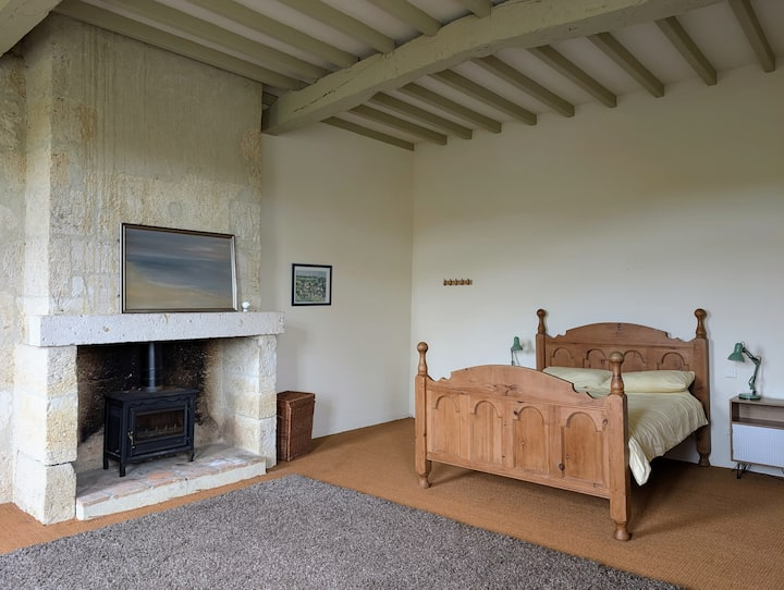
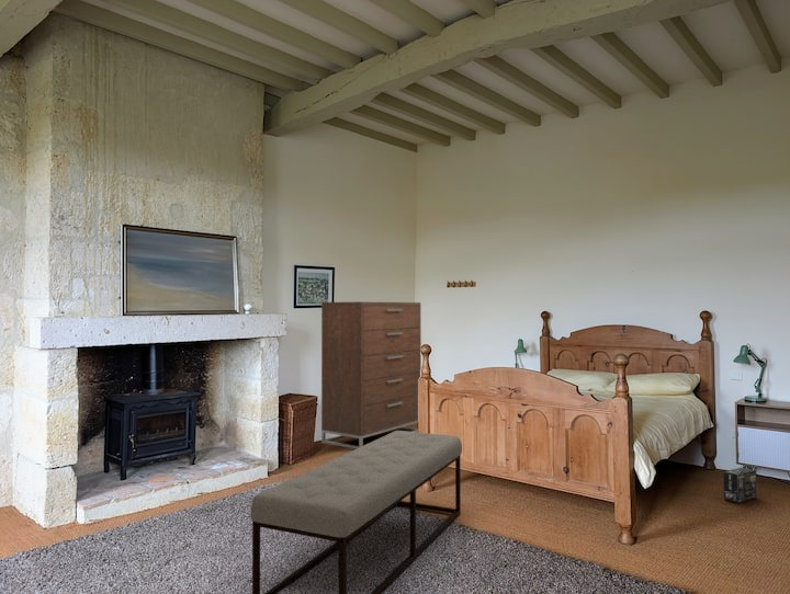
+ bench [249,430,463,594]
+ dresser [320,300,422,449]
+ box [722,467,757,504]
